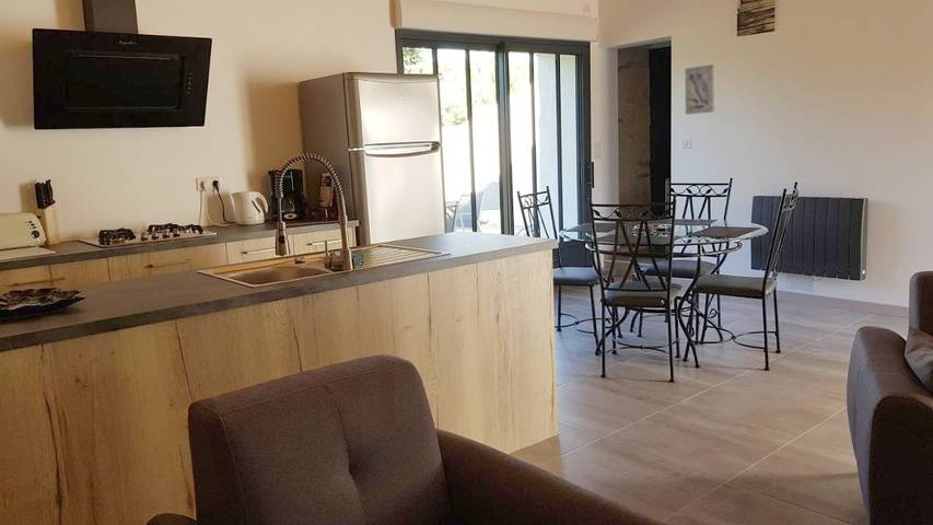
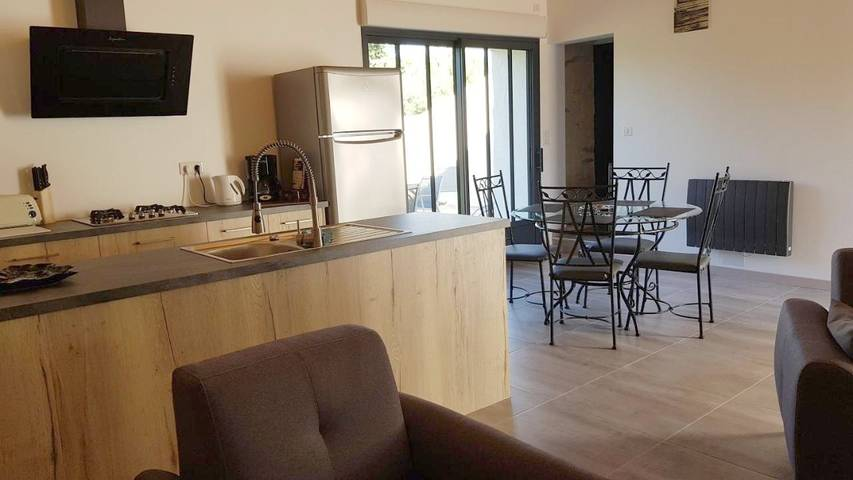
- wall art [684,63,715,116]
